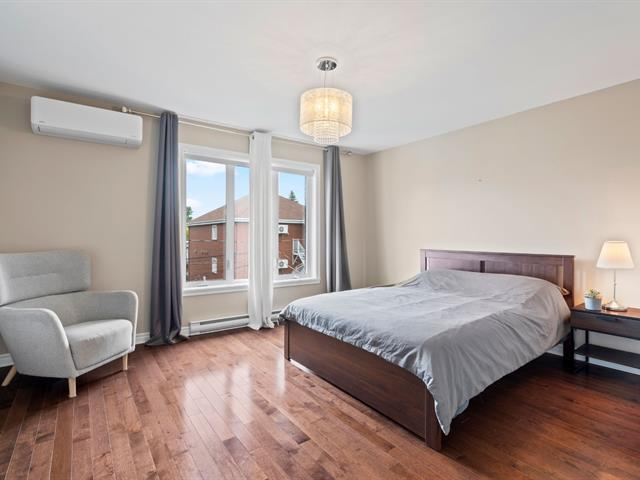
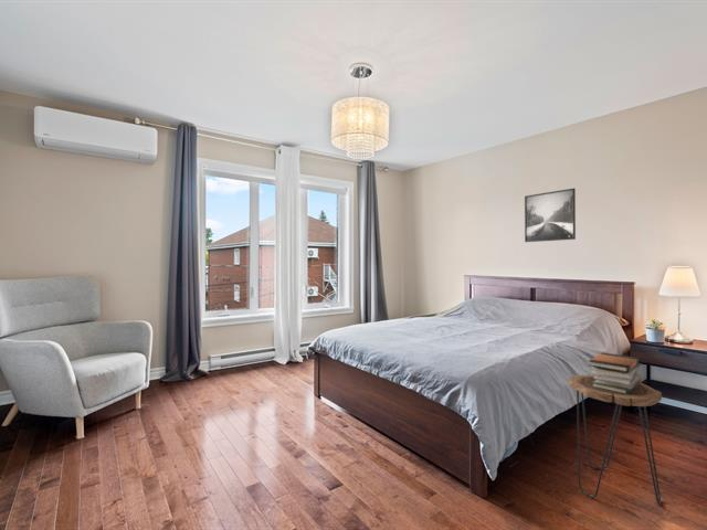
+ book stack [588,351,643,394]
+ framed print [524,188,577,243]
+ side table [568,374,663,507]
